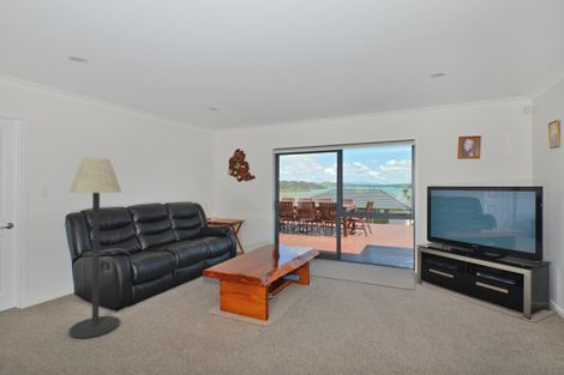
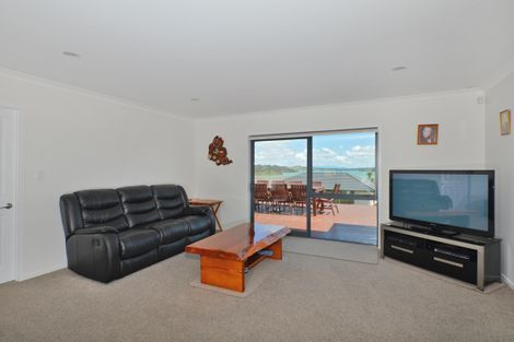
- floor lamp [67,157,122,339]
